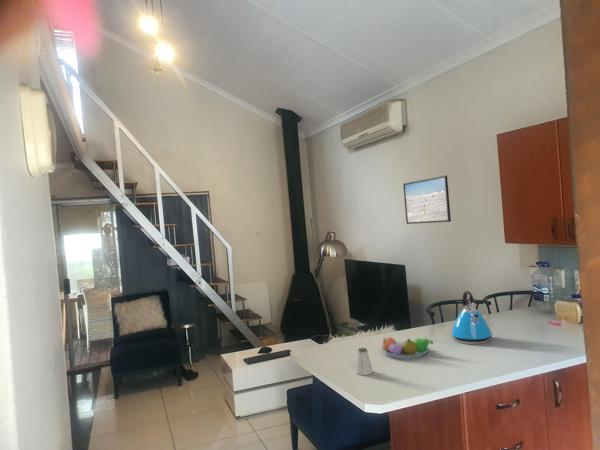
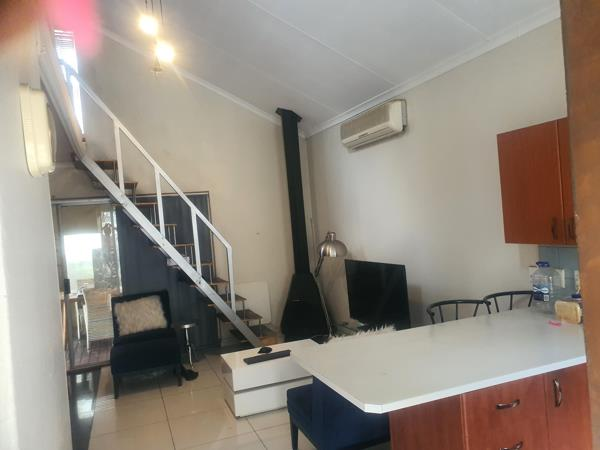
- fruit bowl [381,336,434,360]
- saltshaker [355,347,374,376]
- kettle [450,290,493,345]
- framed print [402,175,452,225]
